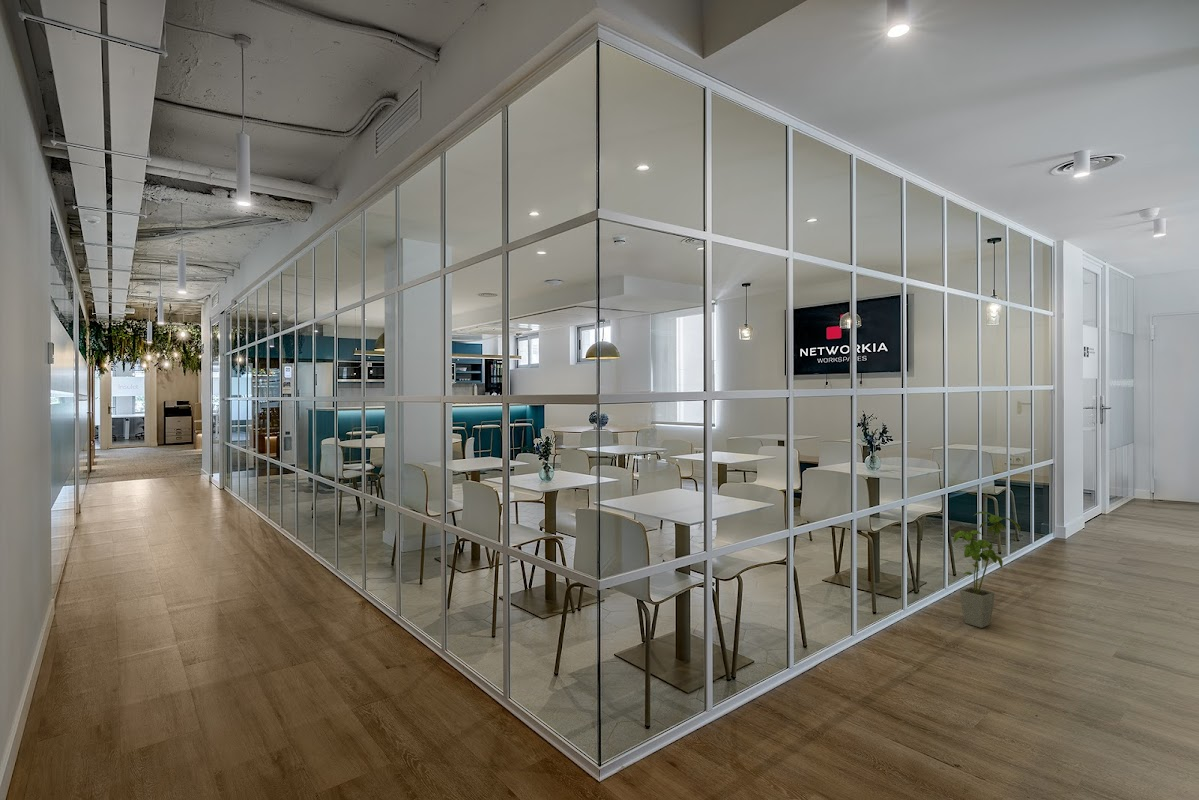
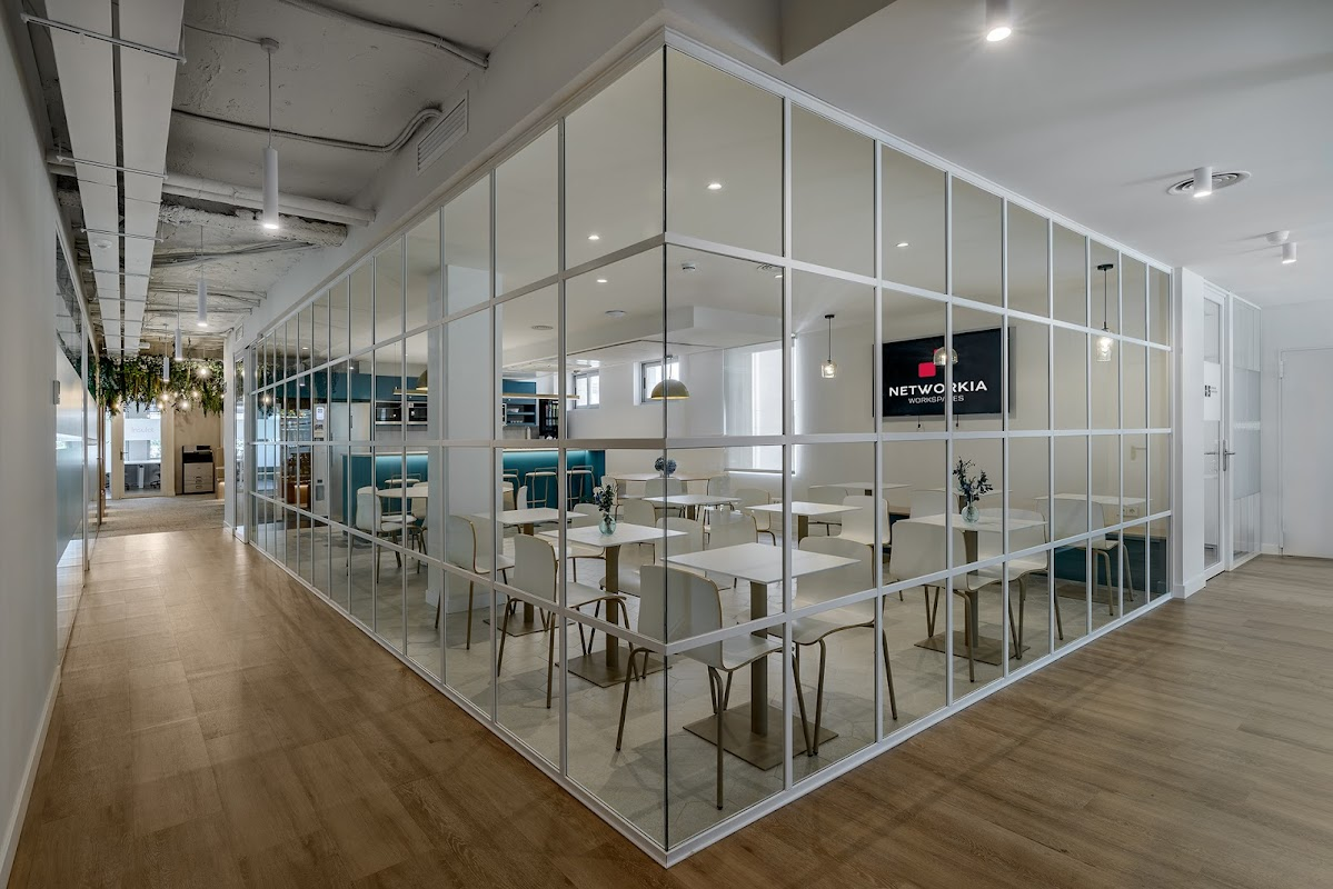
- house plant [953,511,1021,629]
